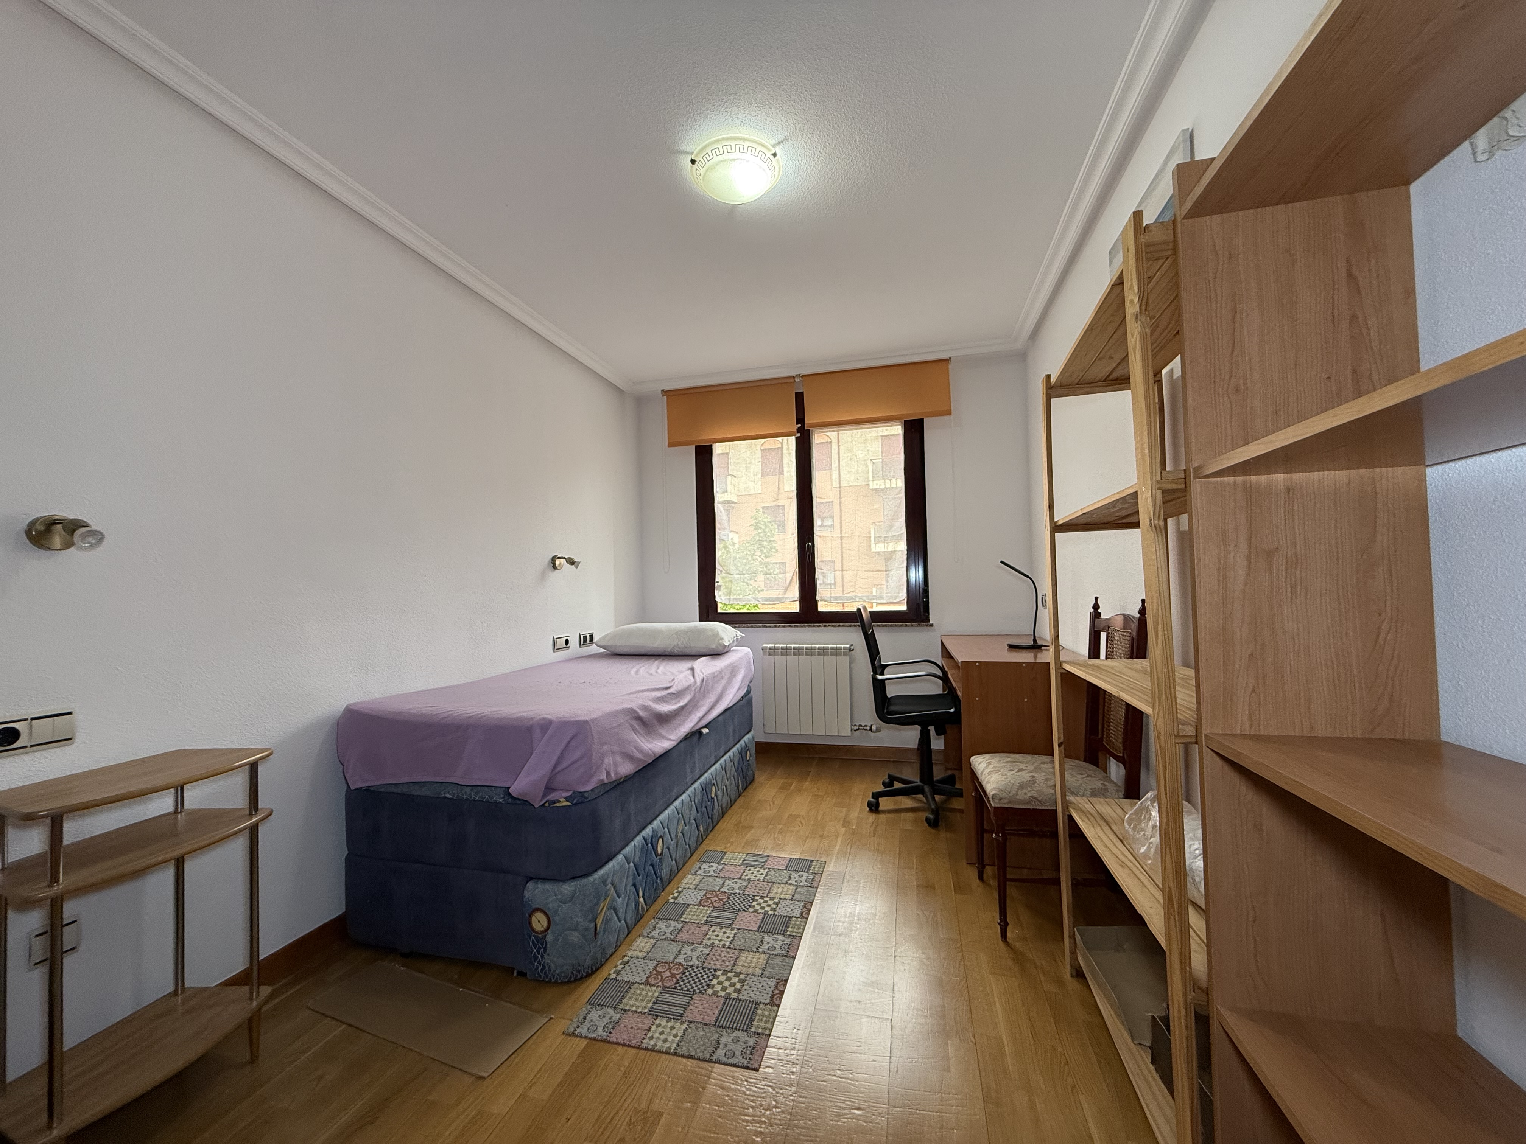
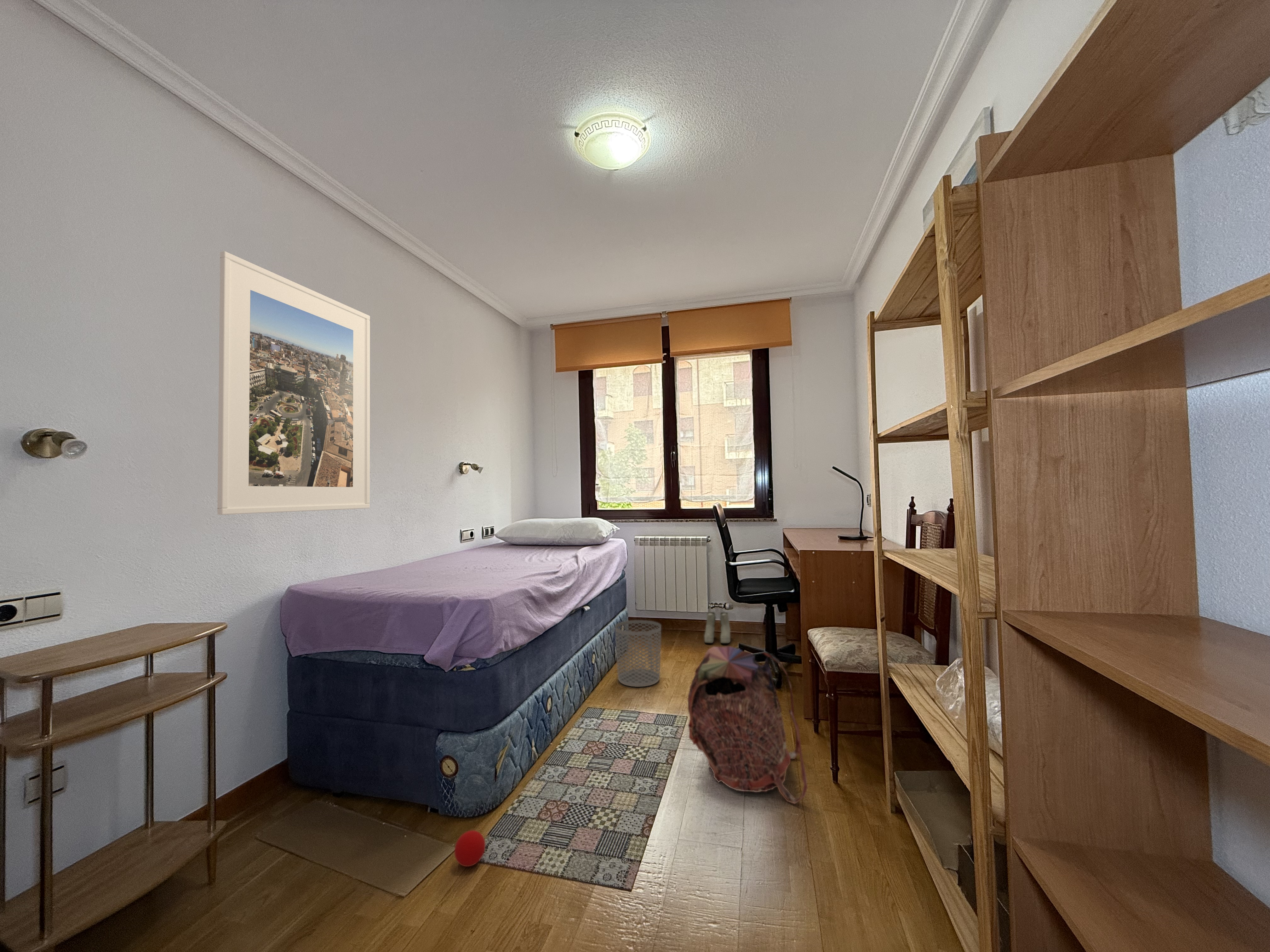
+ waste bin [615,620,661,687]
+ ball [454,830,486,867]
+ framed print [217,251,370,515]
+ backpack [687,646,808,804]
+ boots [704,612,731,644]
